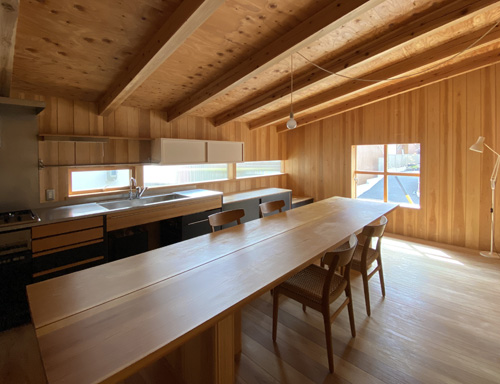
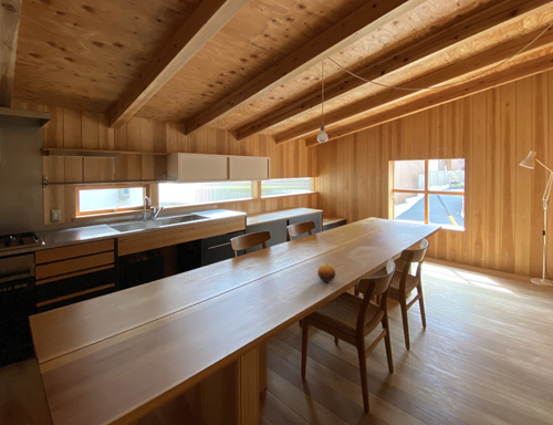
+ fruit [316,262,336,282]
